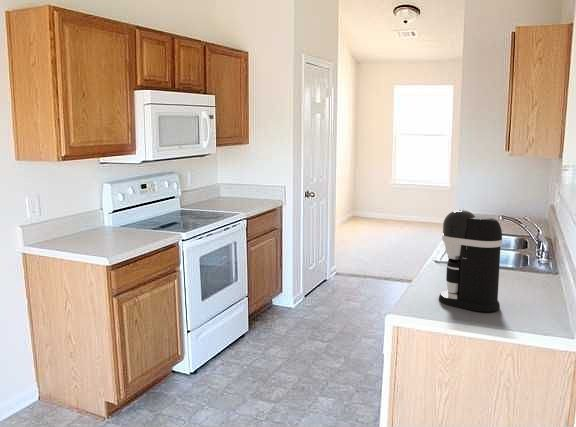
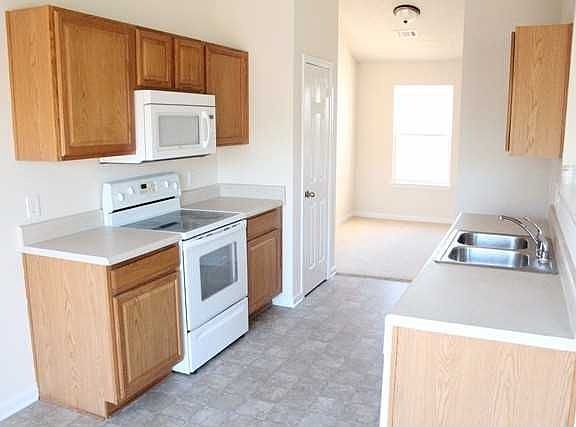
- coffee maker [438,209,504,313]
